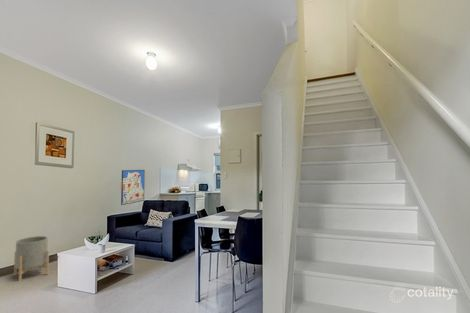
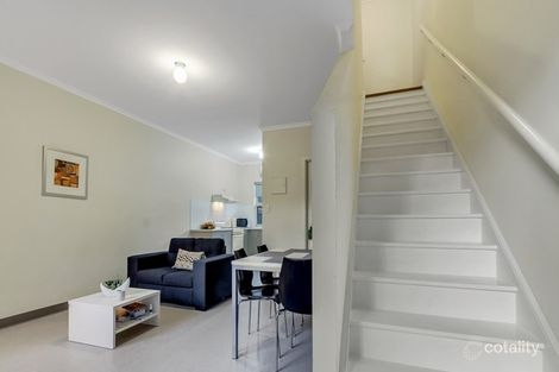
- wall art [120,169,146,206]
- planter [13,235,50,282]
